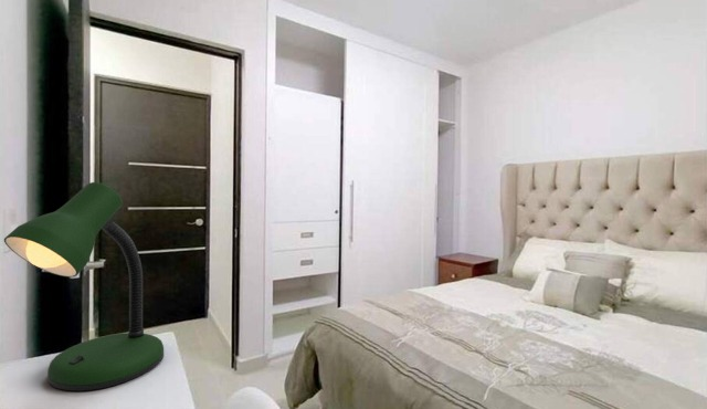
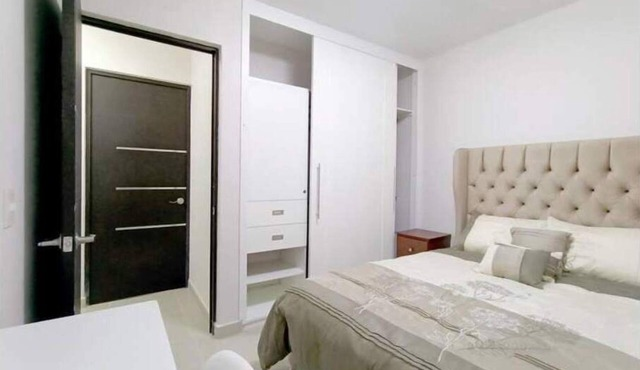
- desk lamp [3,181,165,391]
